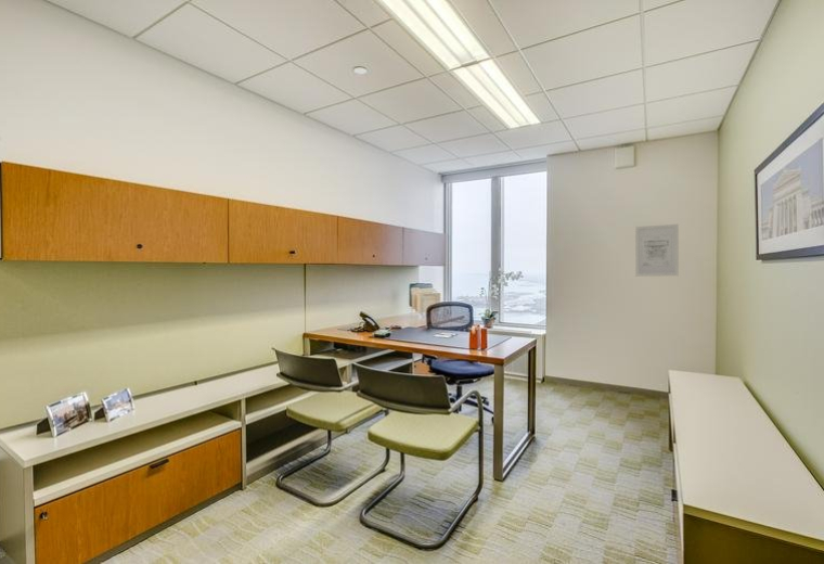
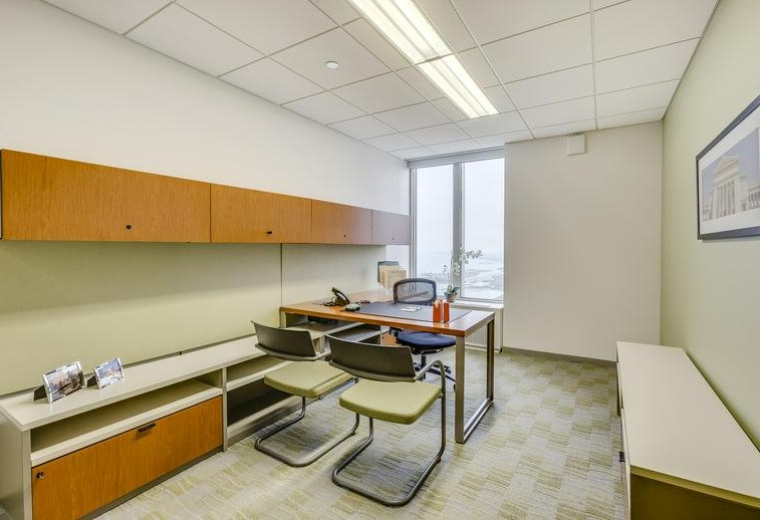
- wall art [634,223,680,278]
